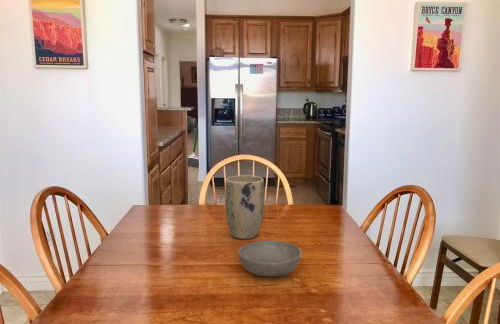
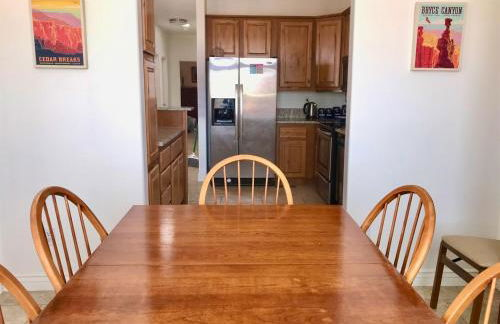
- soup bowl [237,240,303,278]
- plant pot [224,174,265,240]
